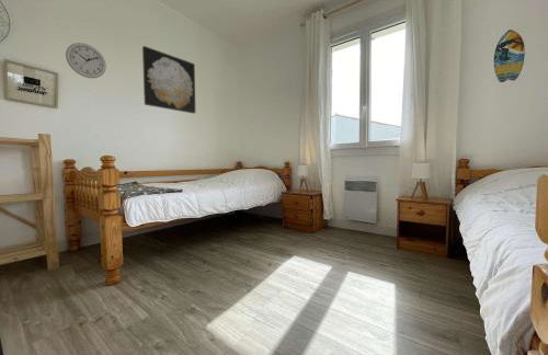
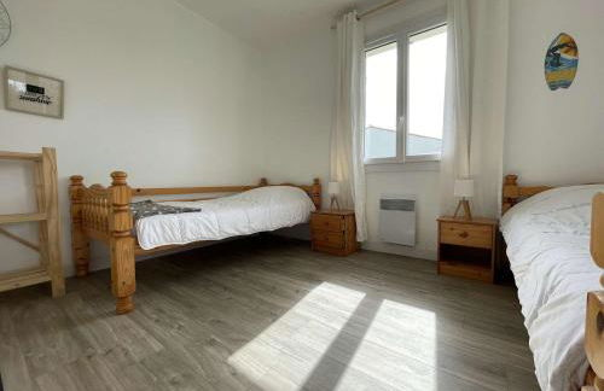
- wall clock [65,42,107,79]
- wall art [141,45,196,115]
